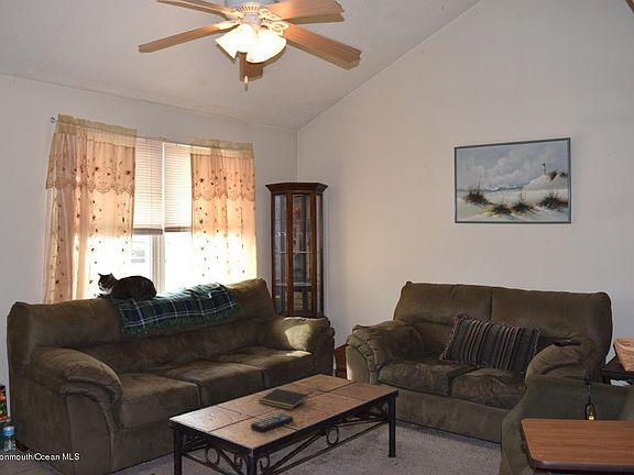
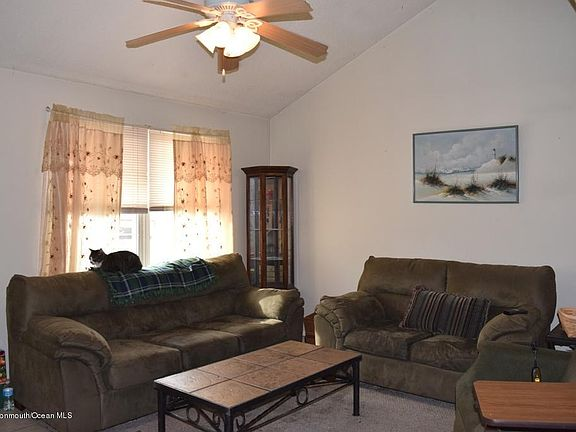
- remote control [250,412,294,433]
- notepad [258,388,309,410]
